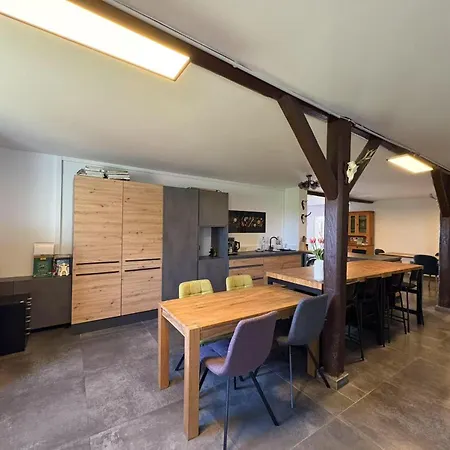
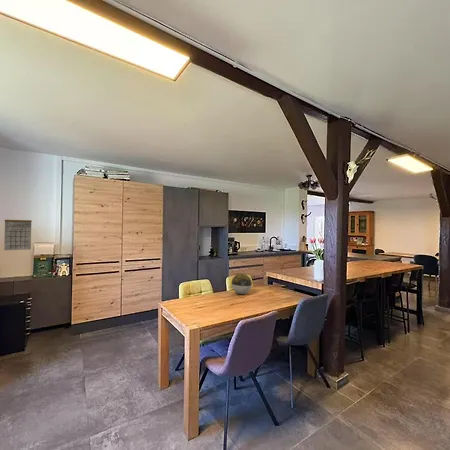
+ calendar [3,212,33,251]
+ decorative ball [231,273,253,295]
